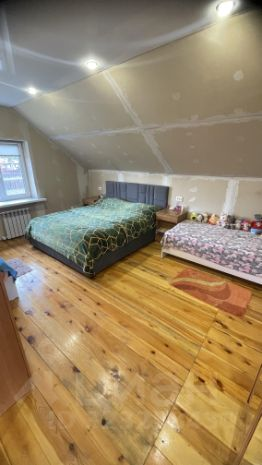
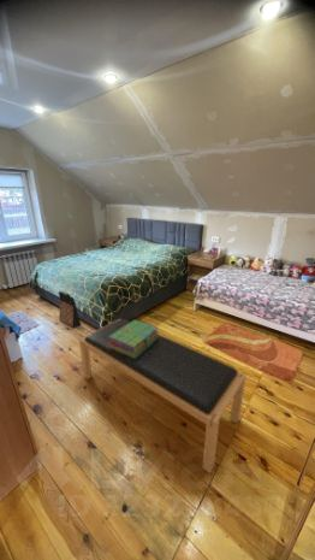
+ bench [78,318,248,474]
+ bag [58,290,82,329]
+ stack of books [107,319,161,359]
